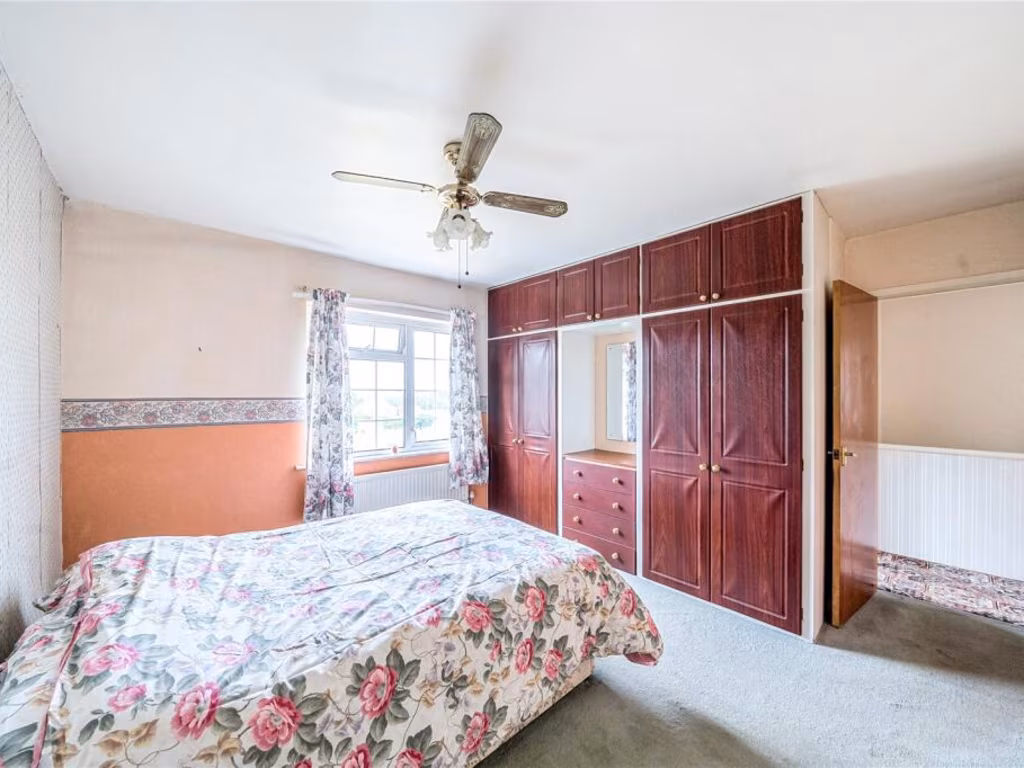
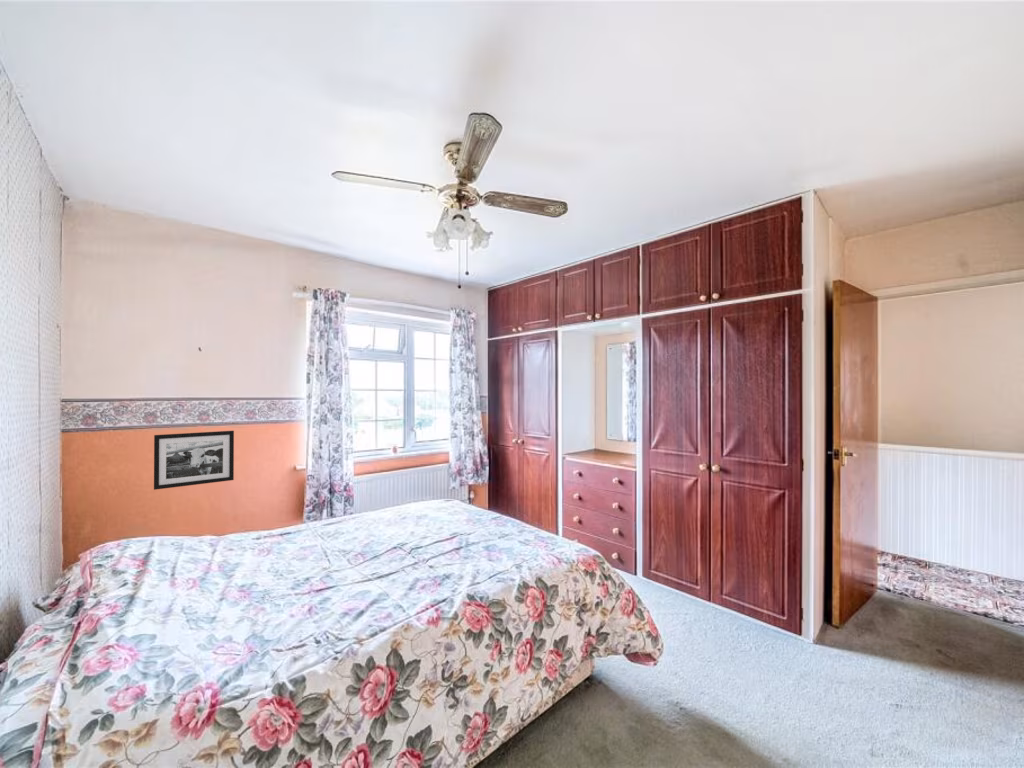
+ picture frame [153,430,235,491]
